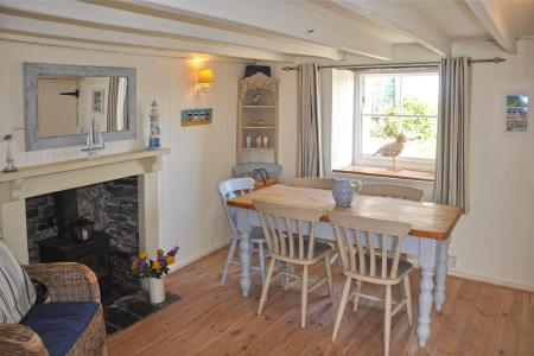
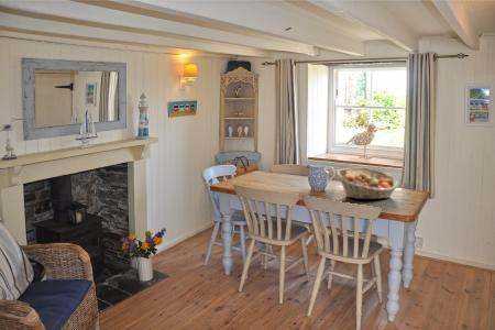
+ fruit basket [336,166,399,200]
